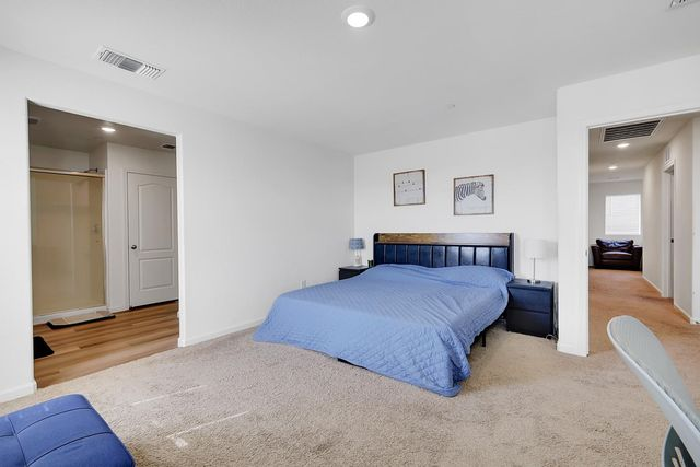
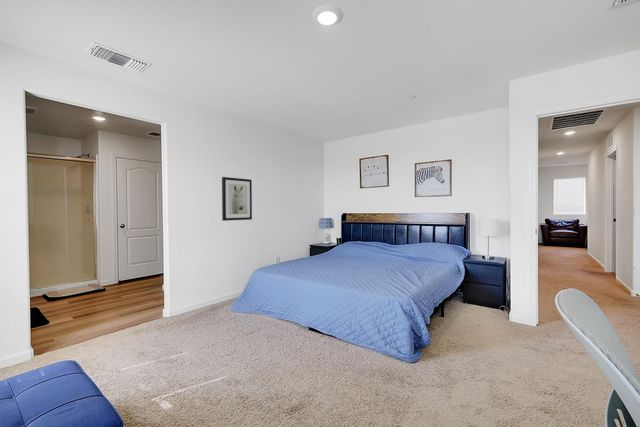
+ wall art [221,176,253,222]
